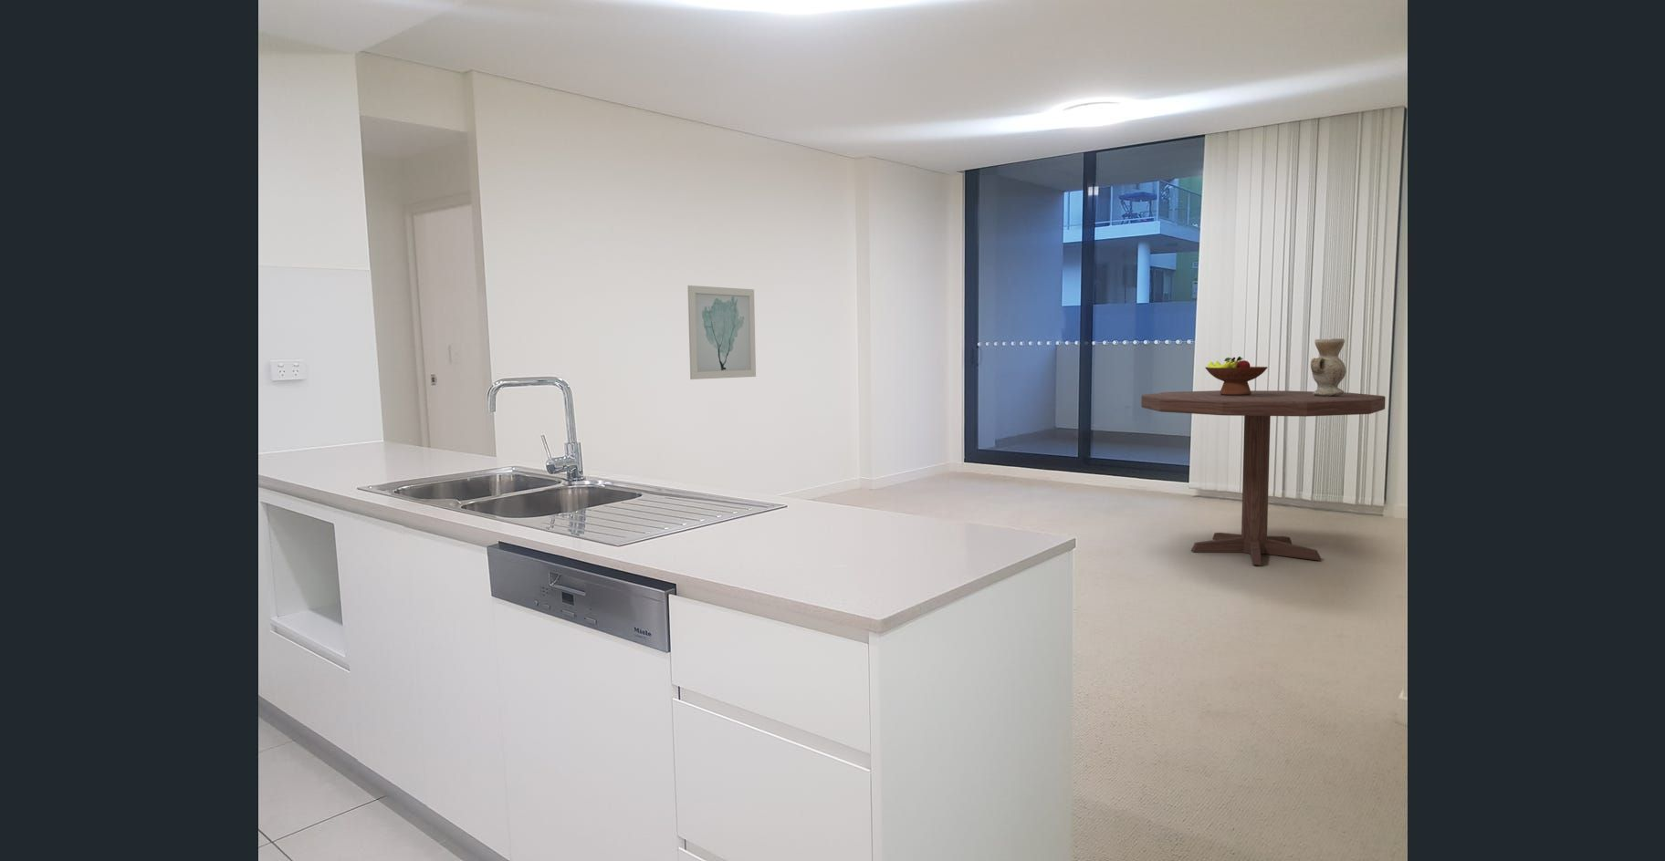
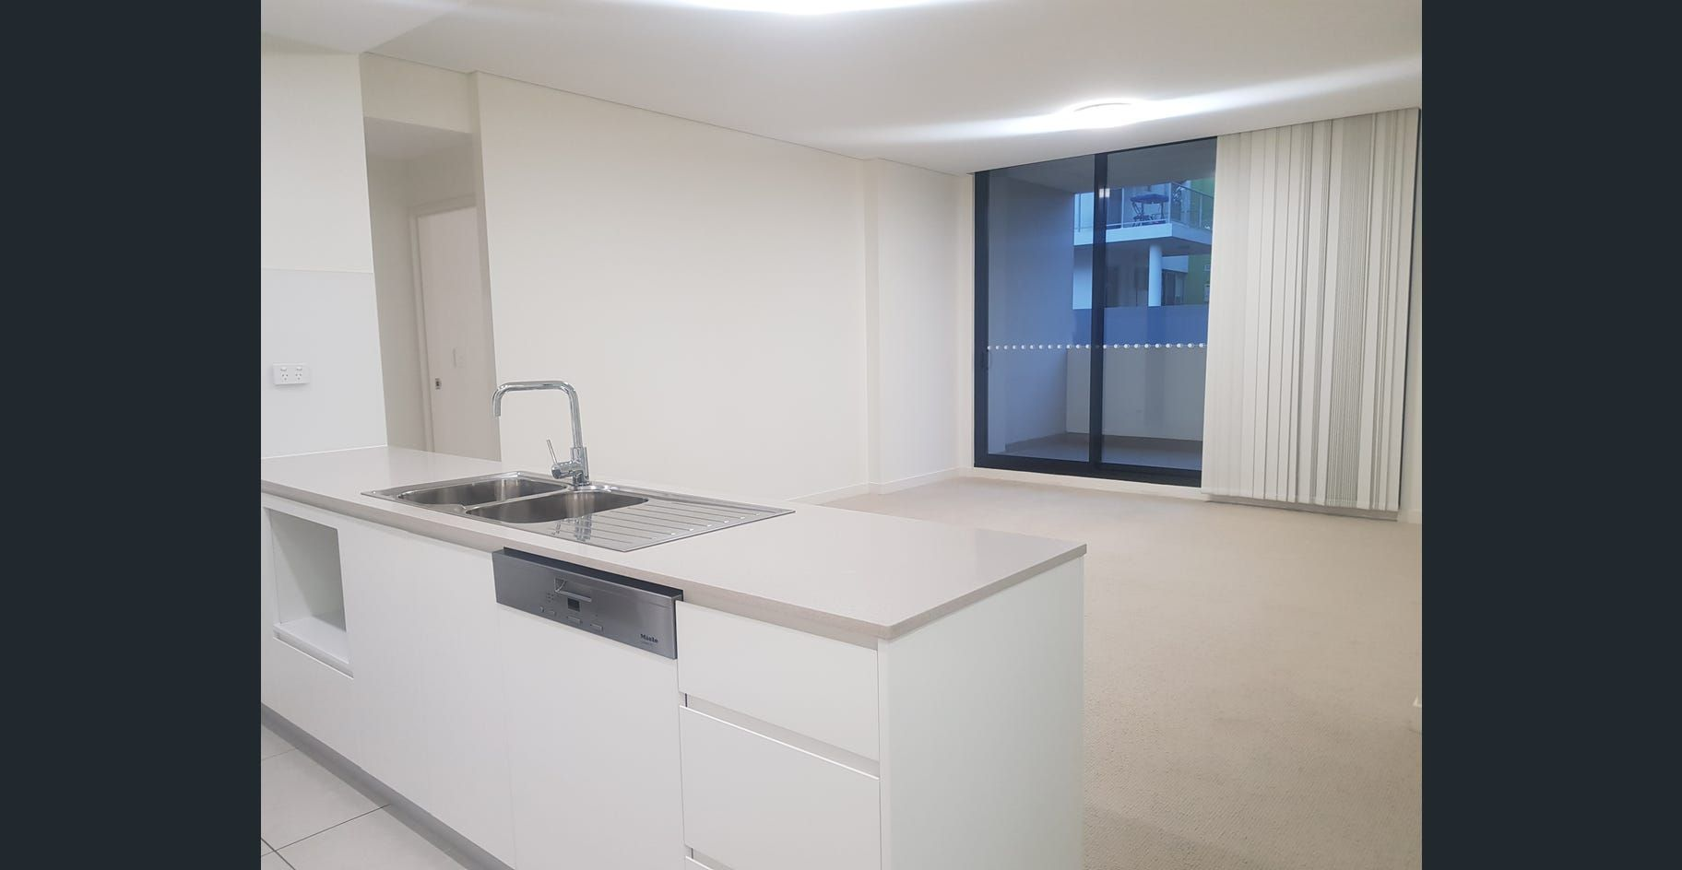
- dining table [1140,390,1387,567]
- fruit bowl [1205,356,1269,395]
- wall art [687,284,757,380]
- vase [1310,337,1346,395]
